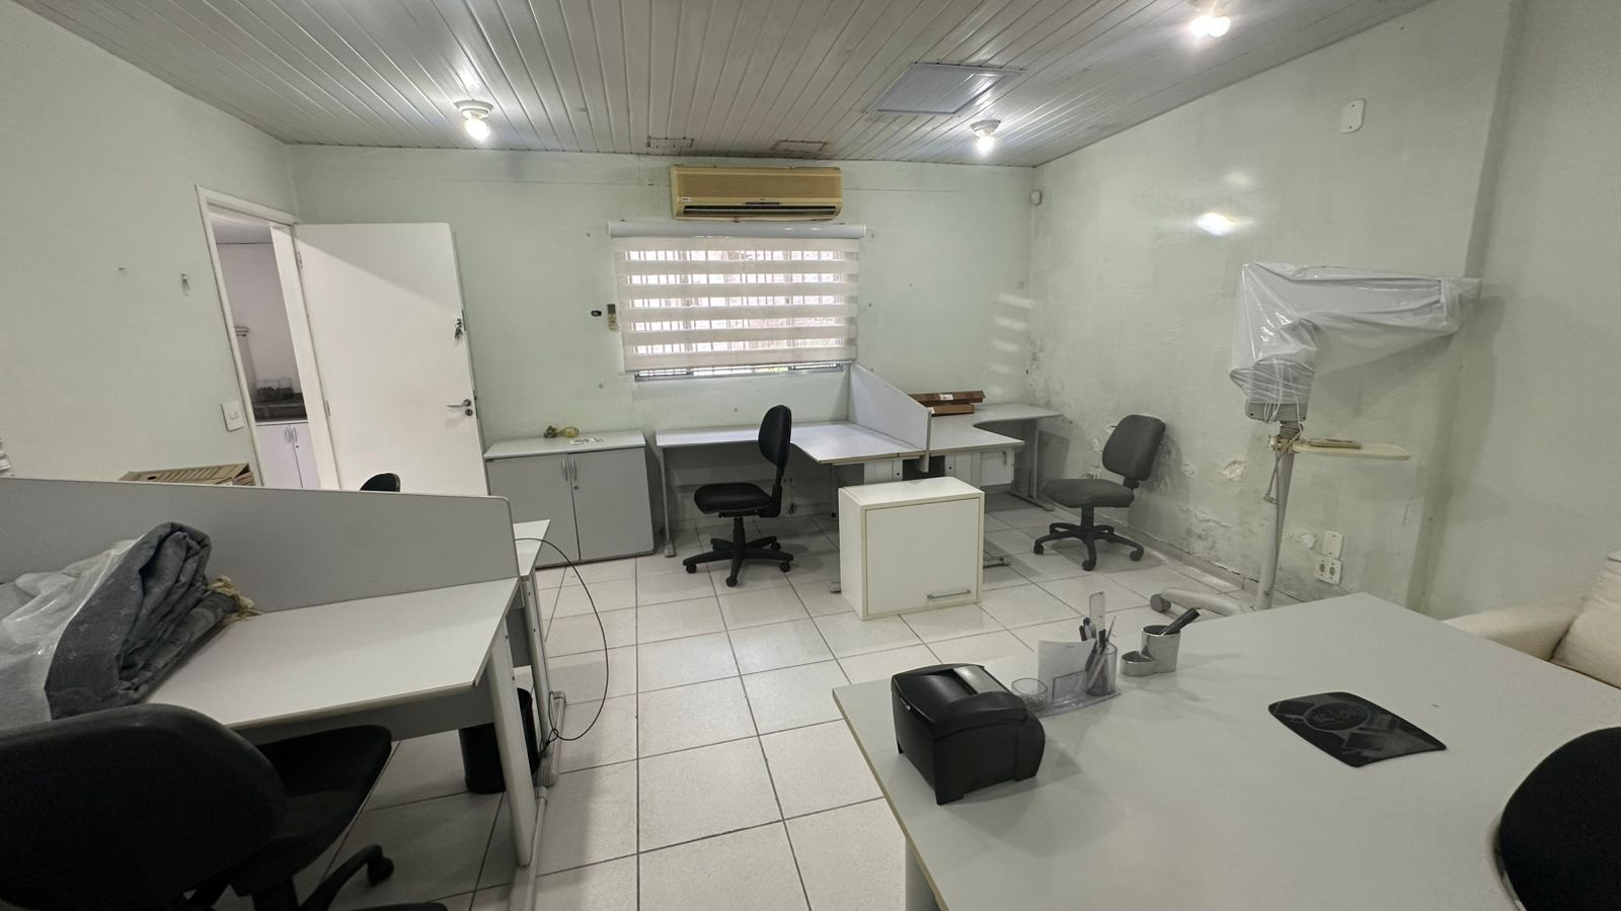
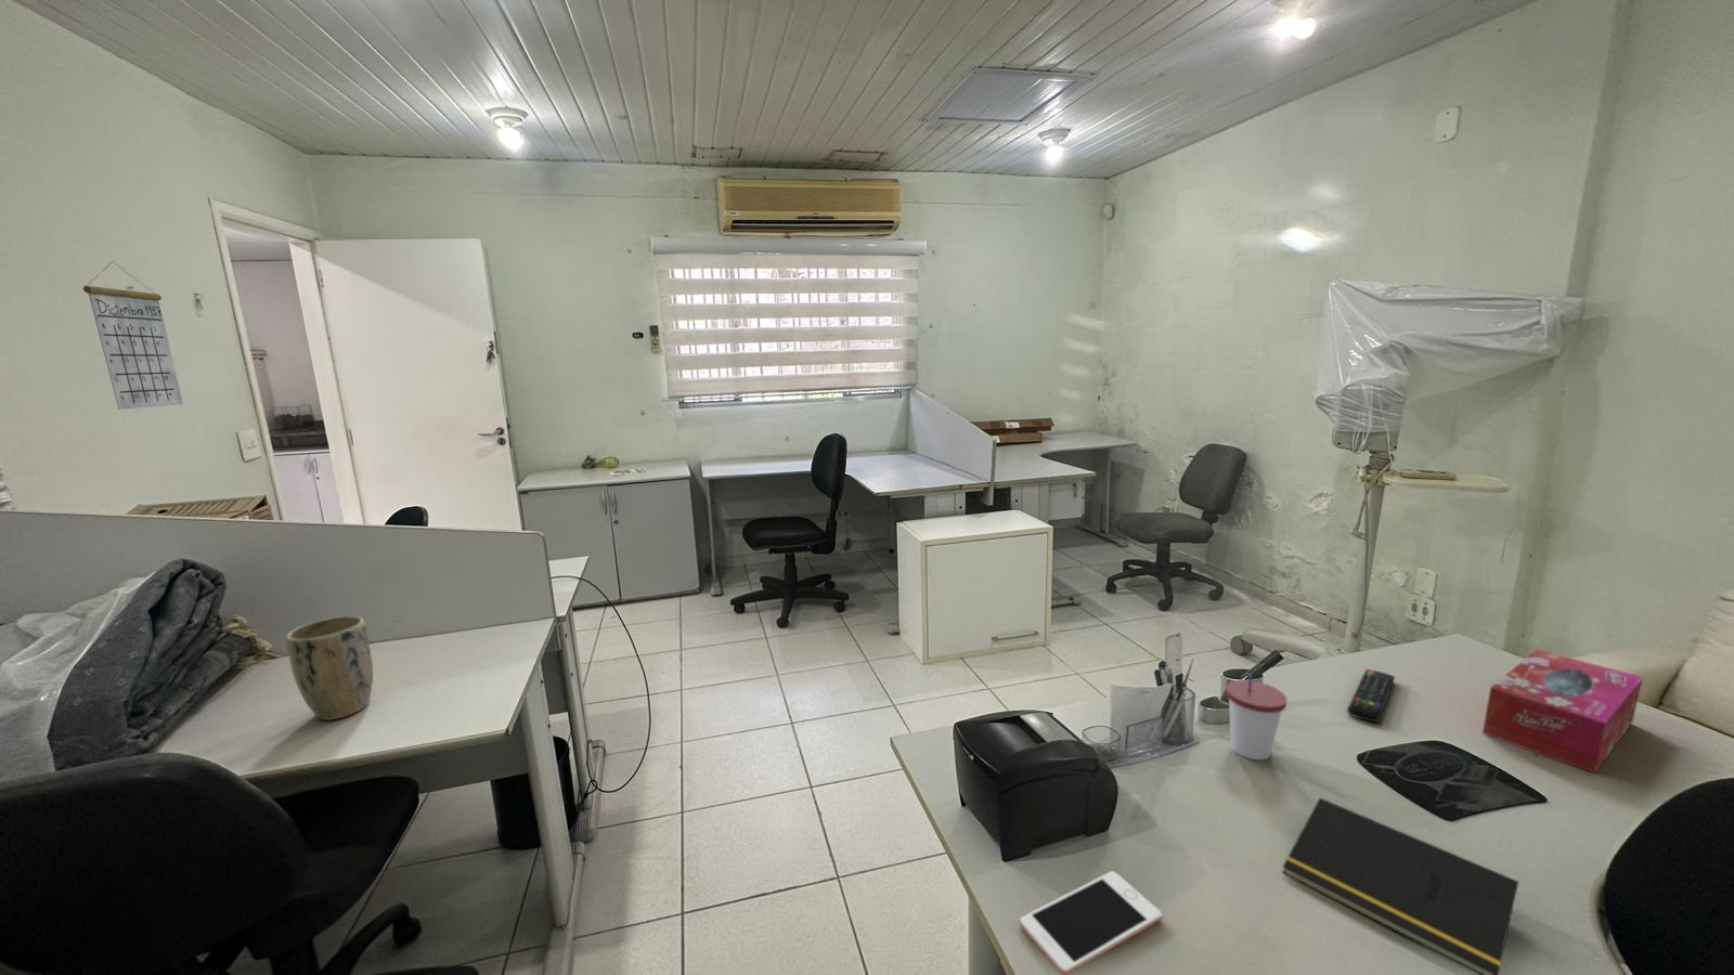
+ calendar [82,260,185,411]
+ notepad [1281,798,1520,975]
+ plant pot [285,615,374,721]
+ cup [1224,675,1287,762]
+ cell phone [1018,870,1164,975]
+ tissue box [1482,648,1643,774]
+ remote control [1346,668,1396,723]
